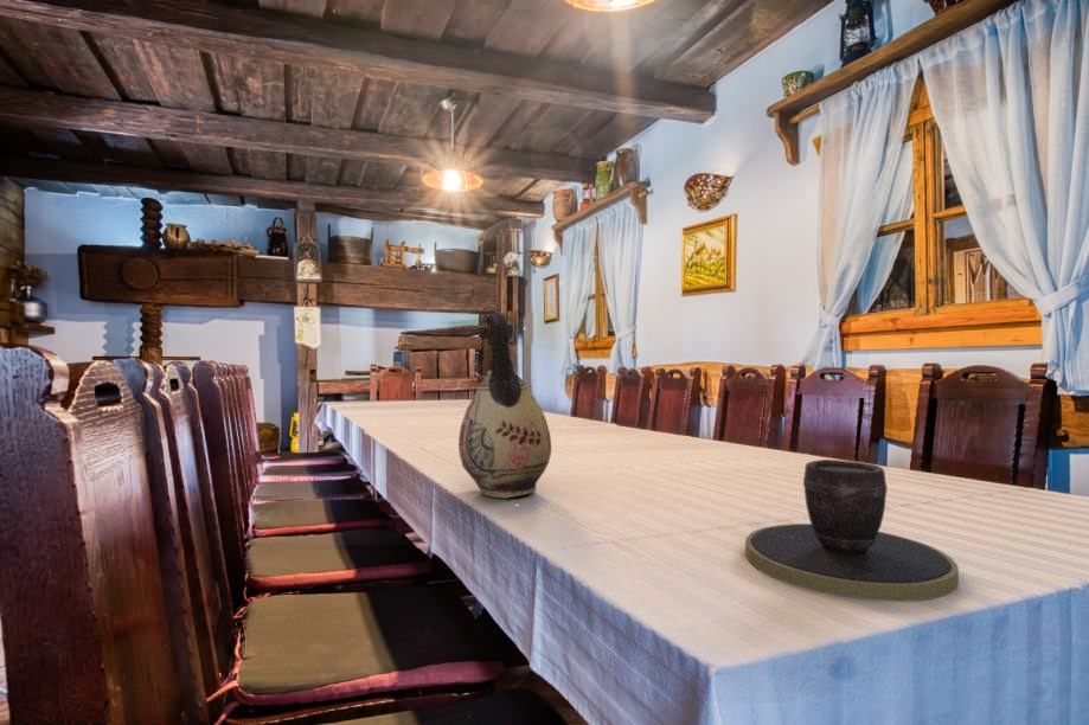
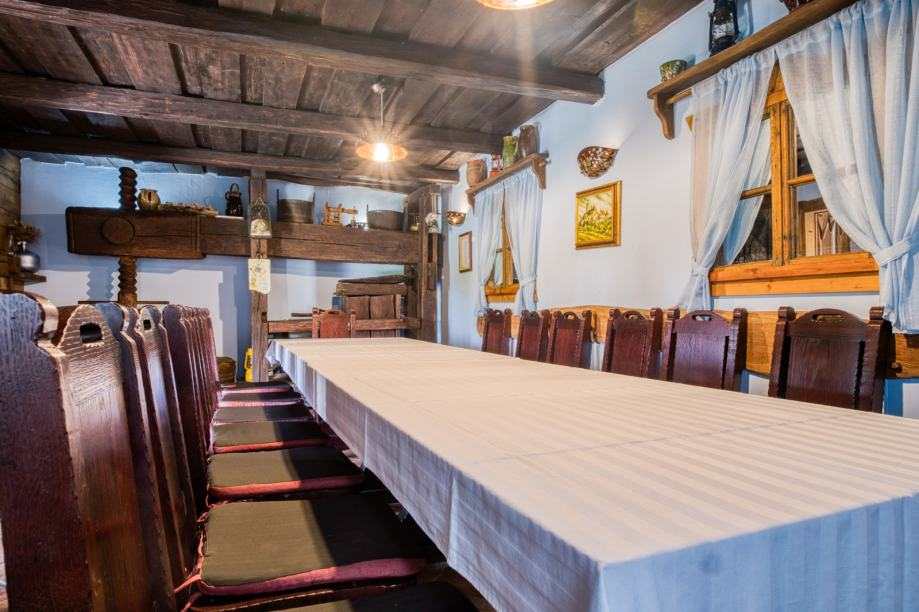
- ceramic jug [457,310,552,500]
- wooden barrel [744,458,960,603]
